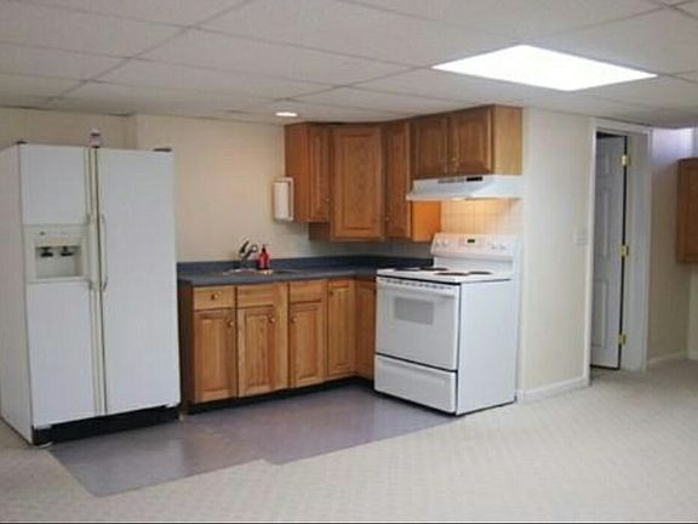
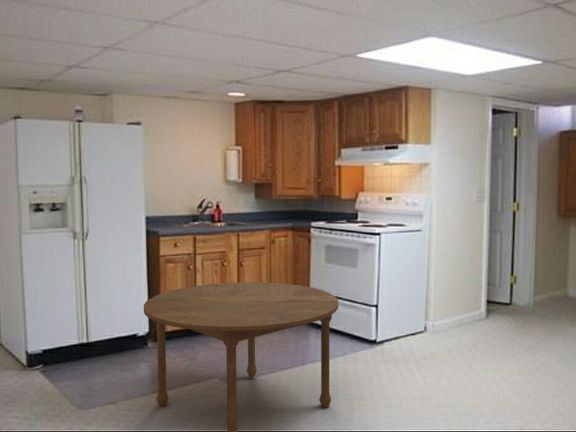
+ dining table [143,281,339,432]
